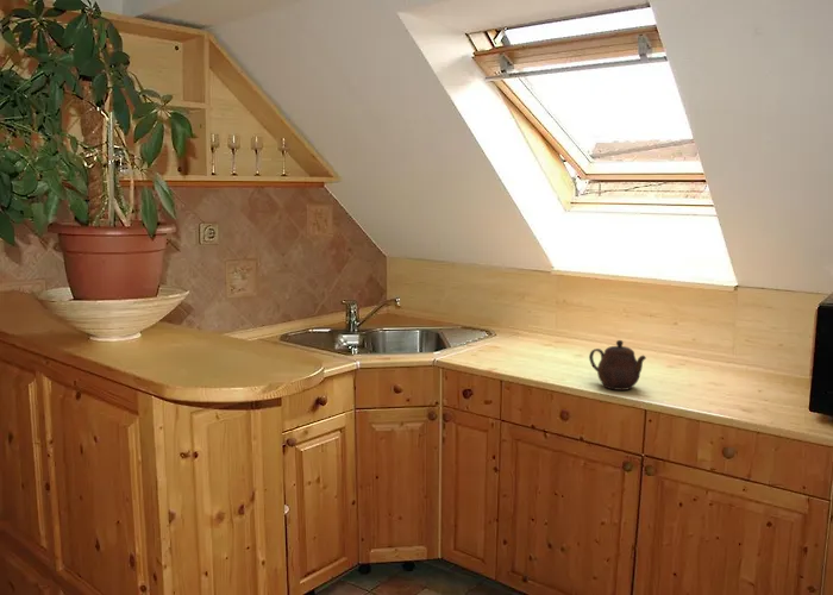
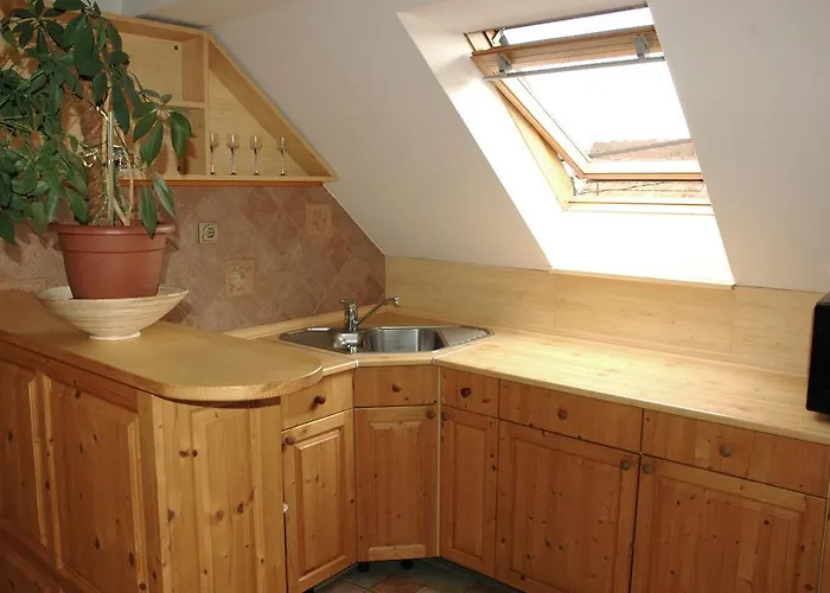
- teapot [588,339,647,392]
